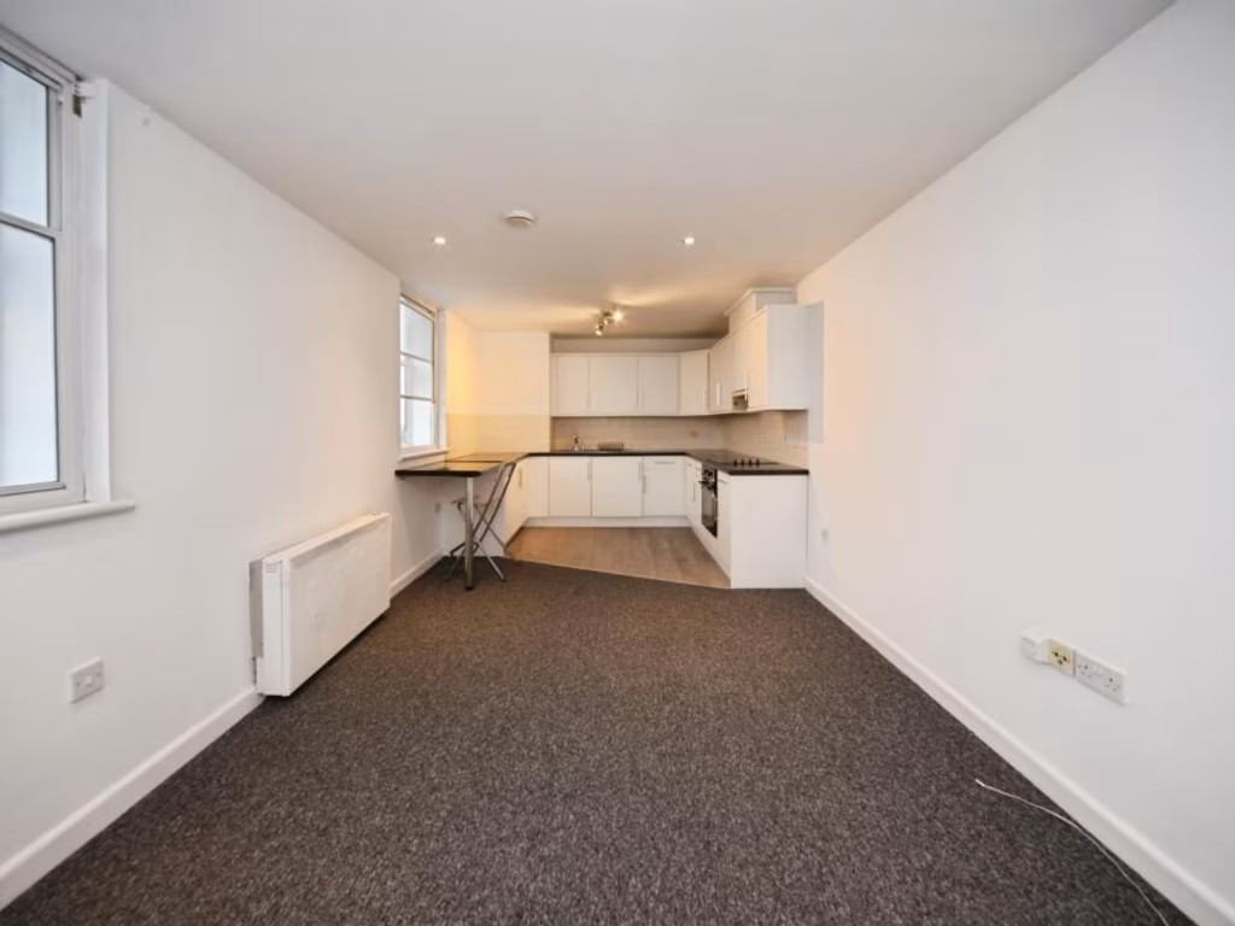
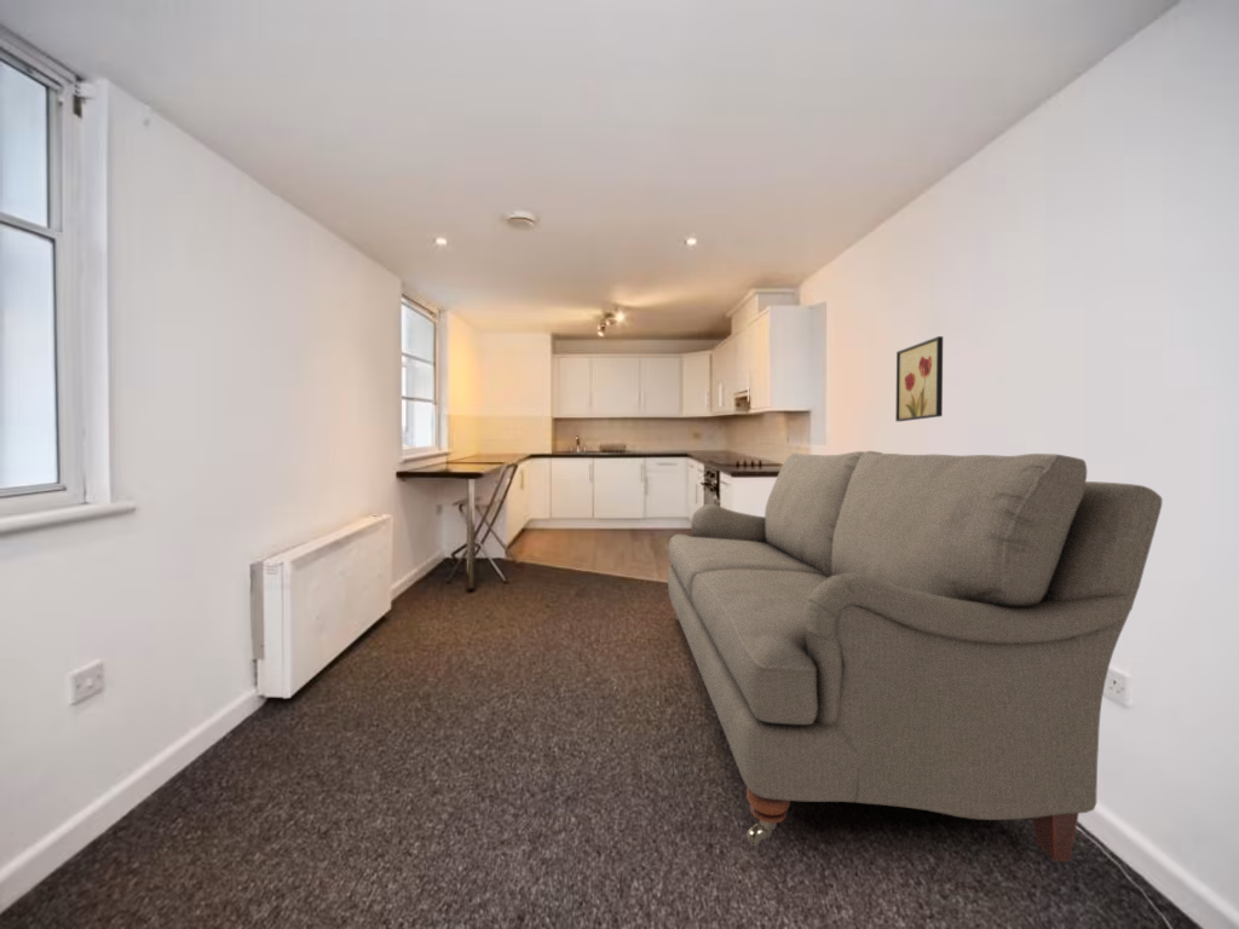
+ sofa [667,450,1164,862]
+ wall art [894,335,944,422]
